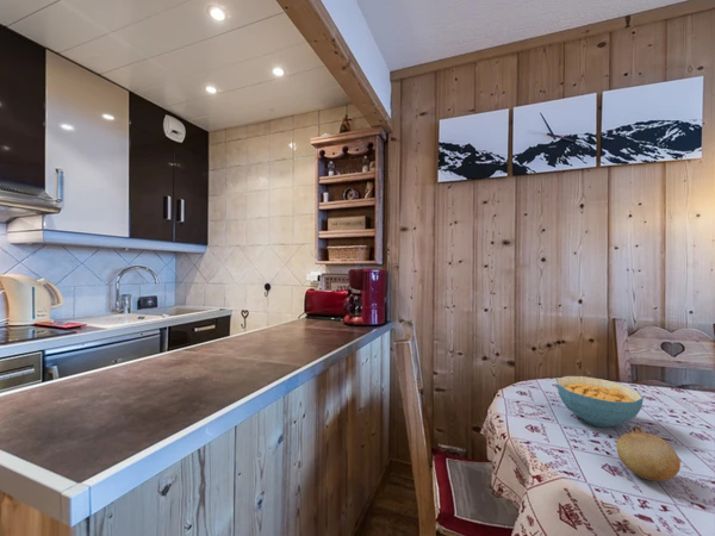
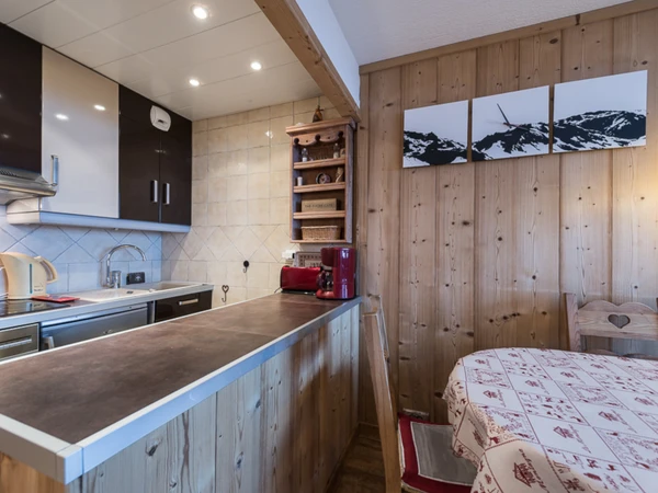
- cereal bowl [555,375,645,428]
- fruit [615,424,682,482]
